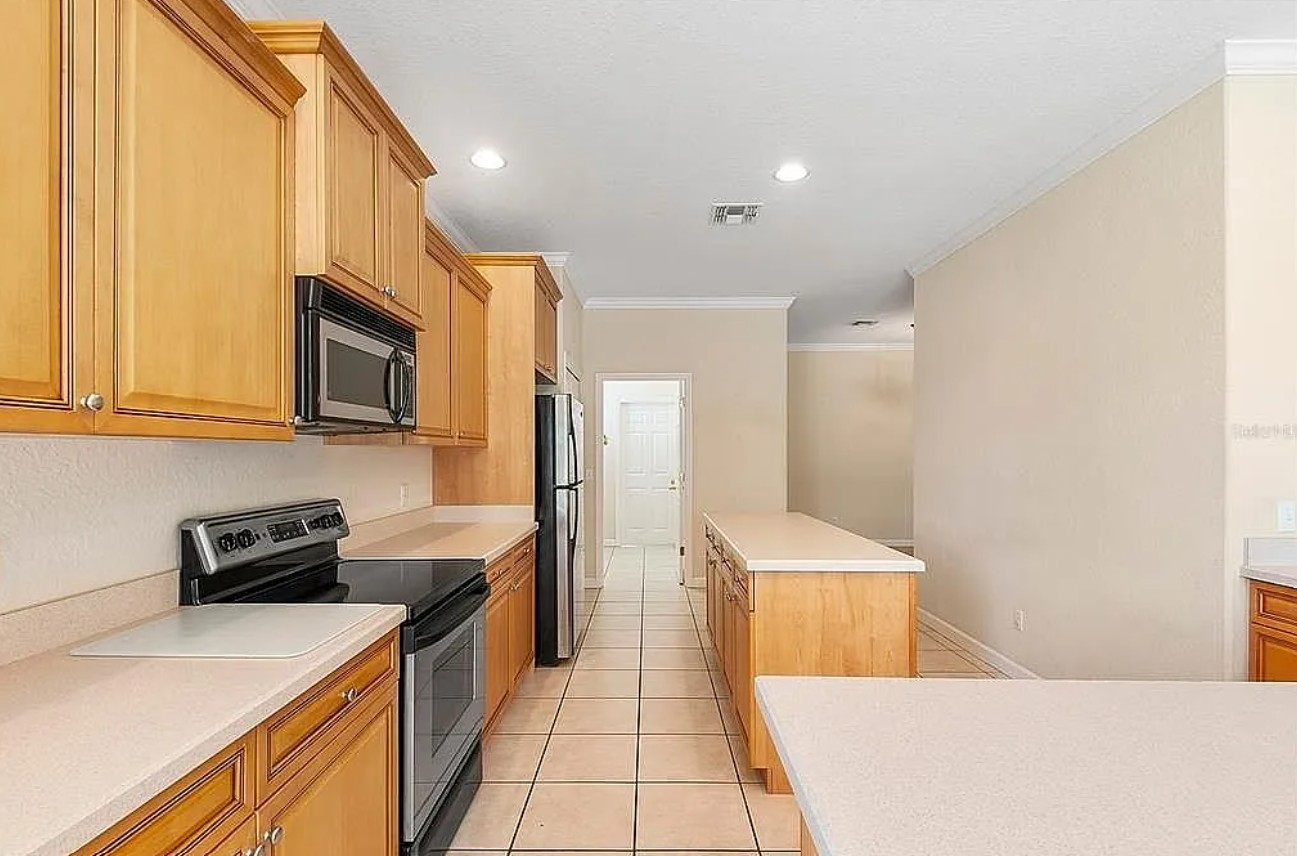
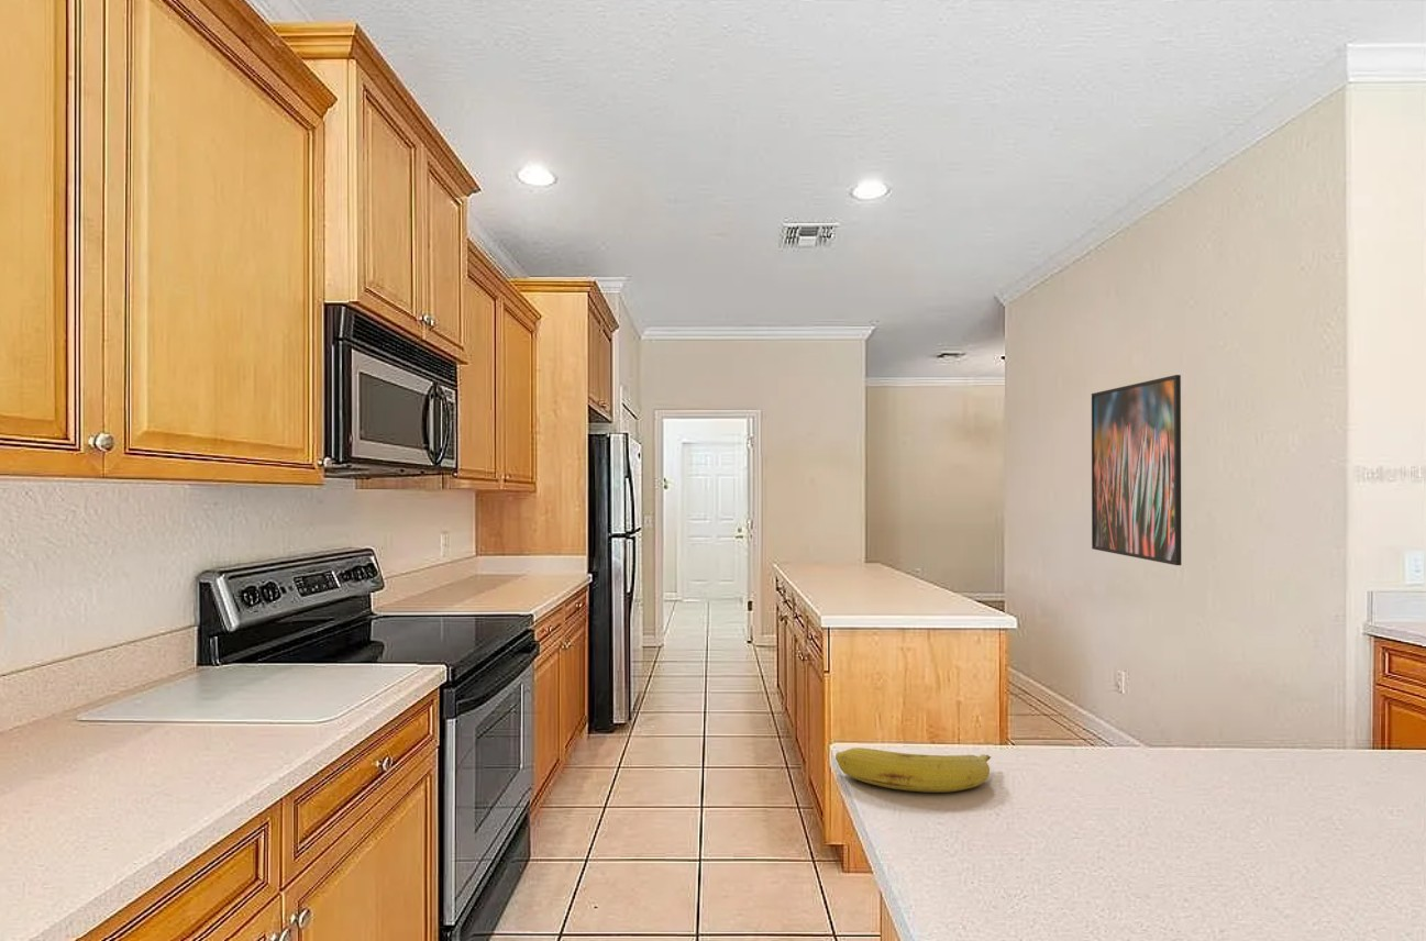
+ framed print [1091,374,1182,566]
+ fruit [834,746,992,794]
